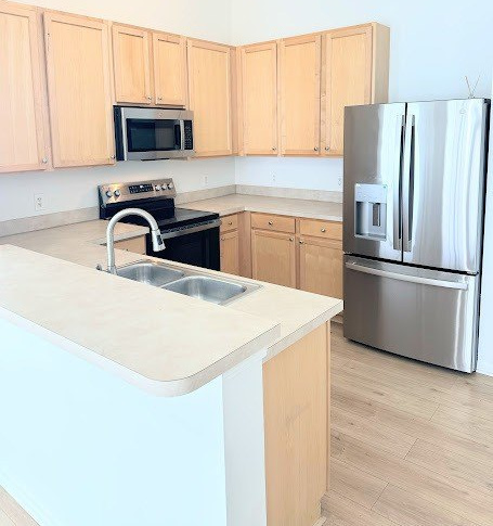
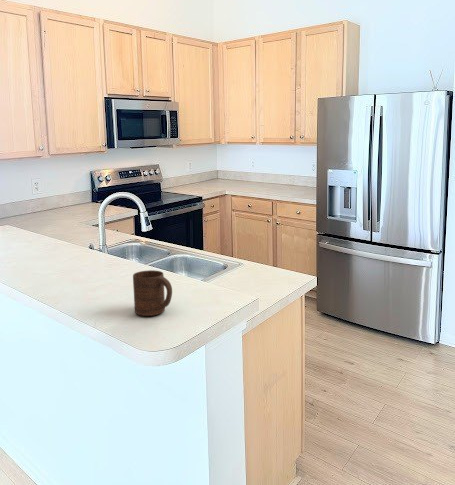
+ cup [132,269,173,317]
